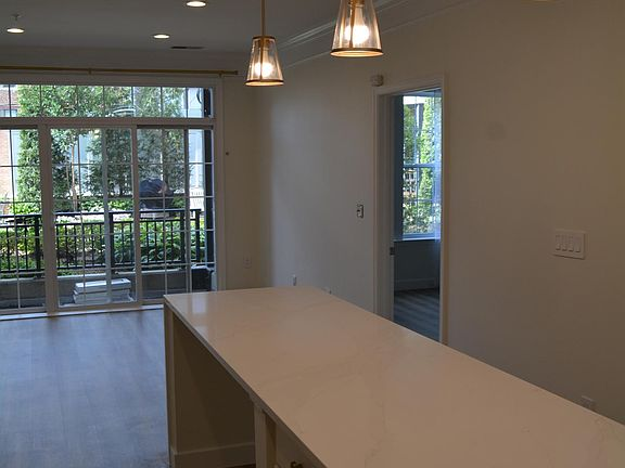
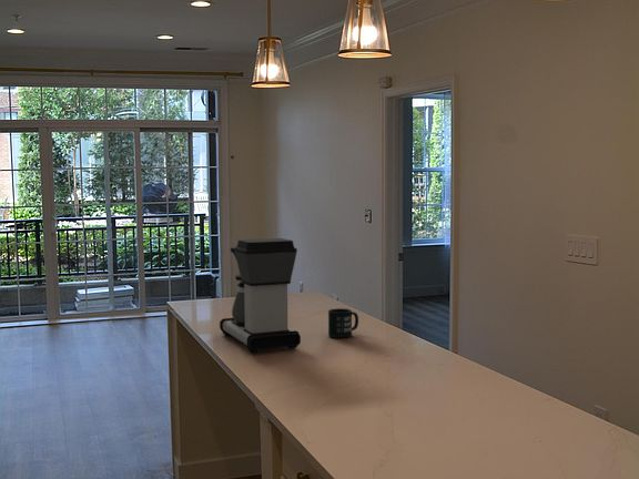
+ coffee maker [219,237,302,354]
+ mug [327,307,359,339]
